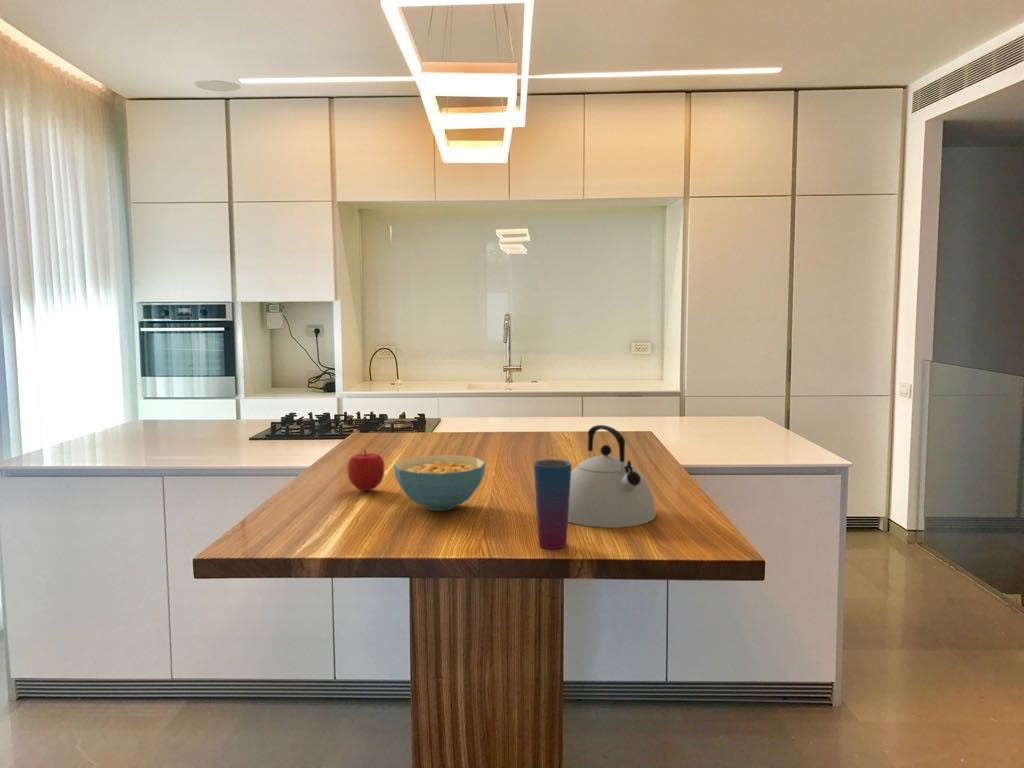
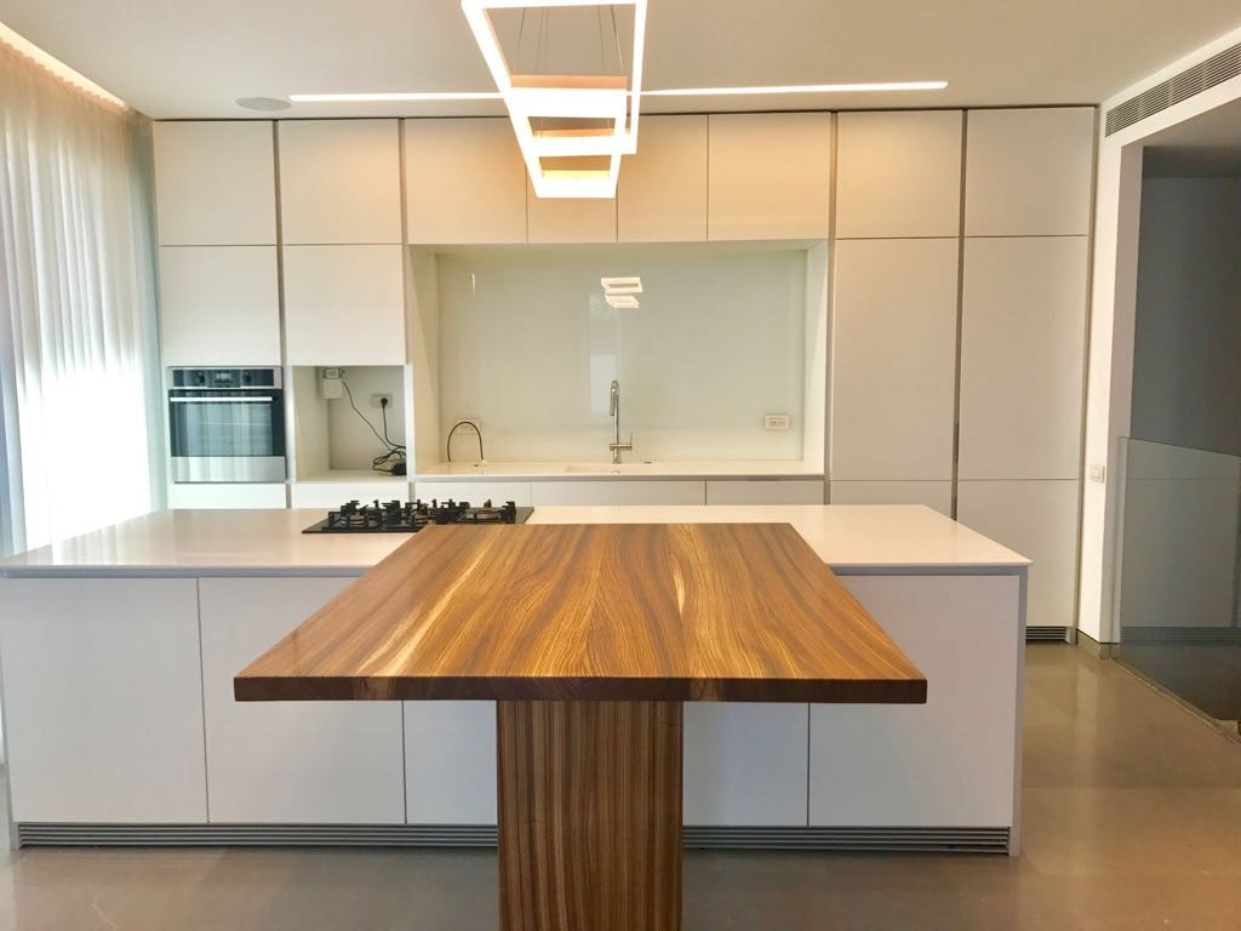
- cup [533,458,573,550]
- fruit [346,449,385,492]
- cereal bowl [393,454,486,512]
- kettle [568,424,657,529]
